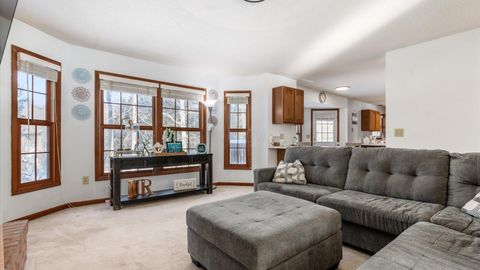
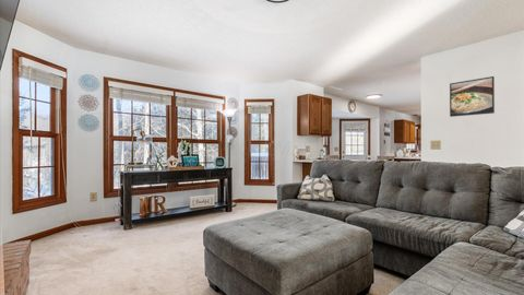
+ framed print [449,75,496,118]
